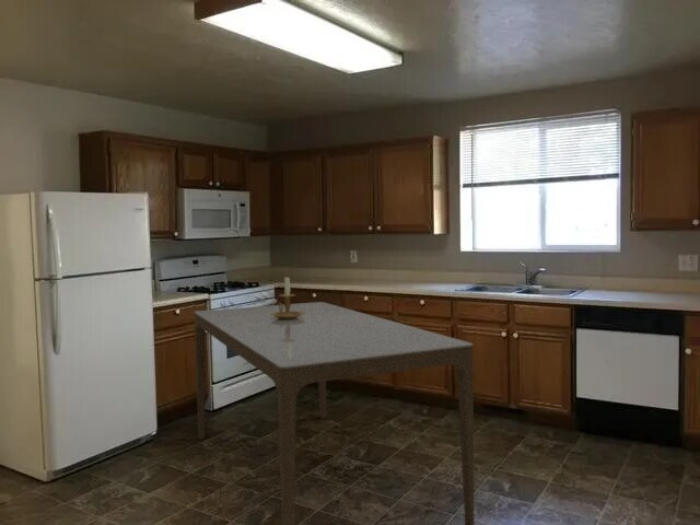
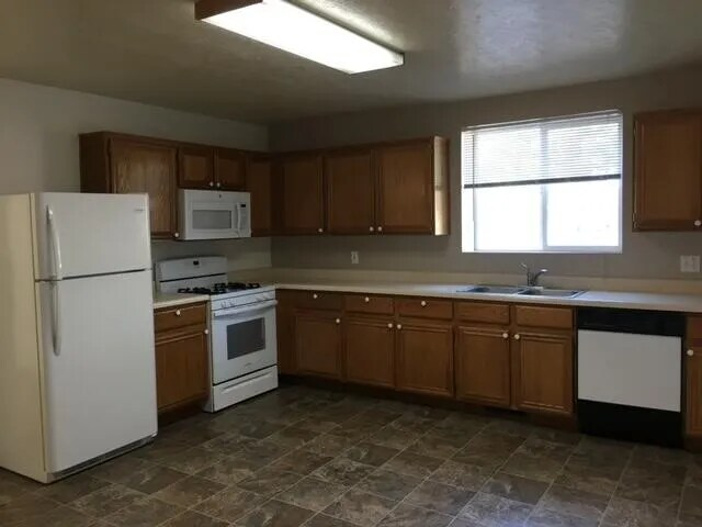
- dining table [194,301,475,525]
- candle holder [270,275,305,319]
